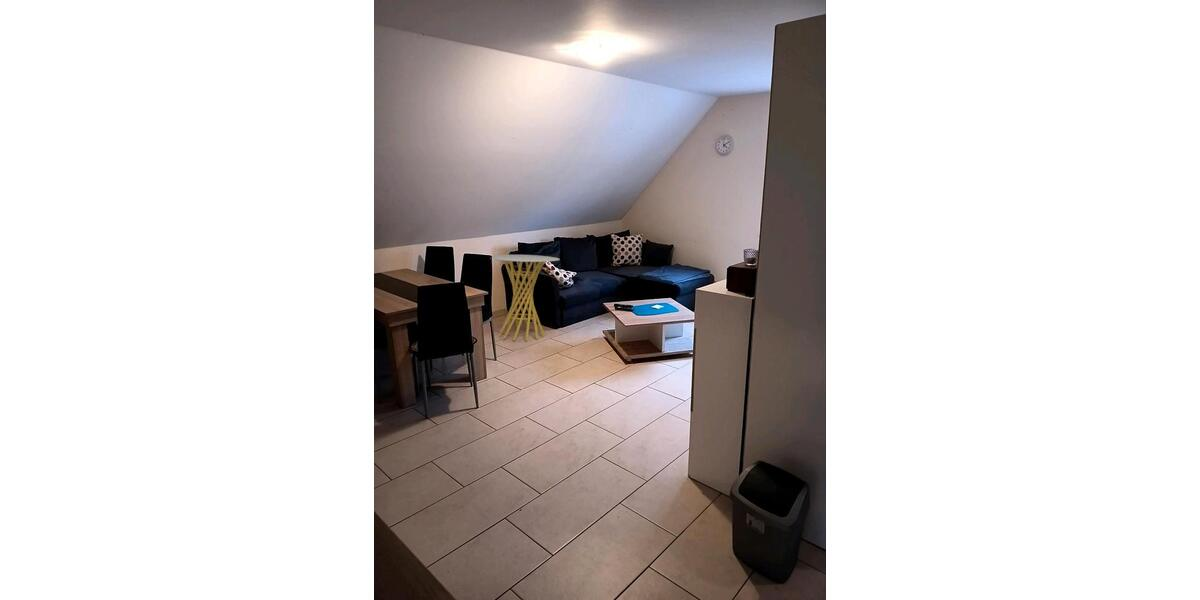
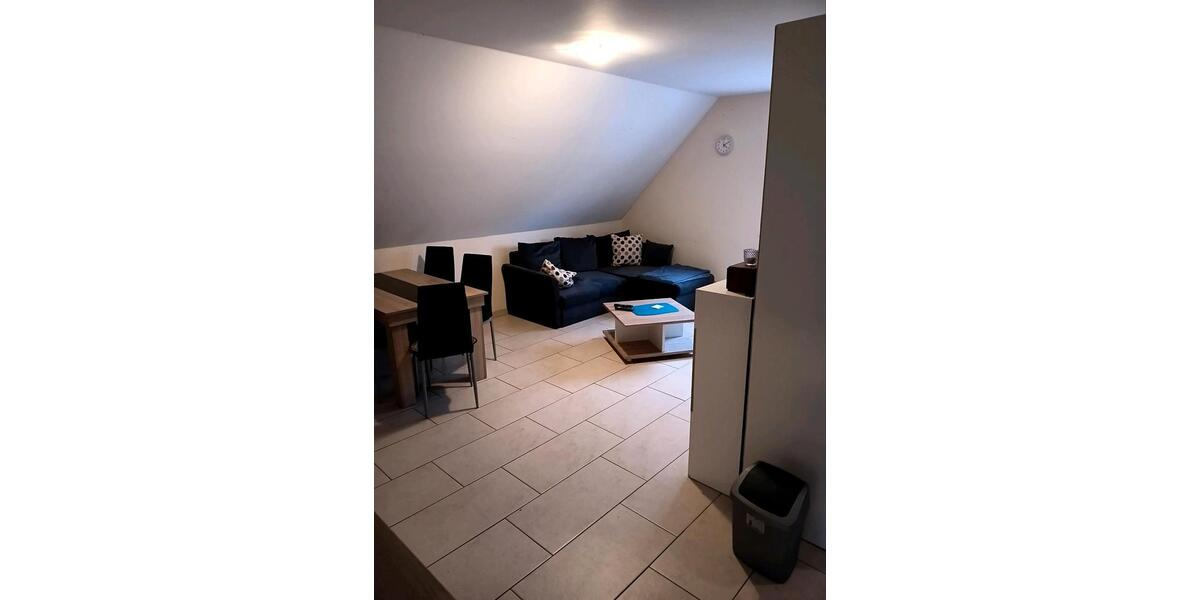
- side table [491,254,560,341]
